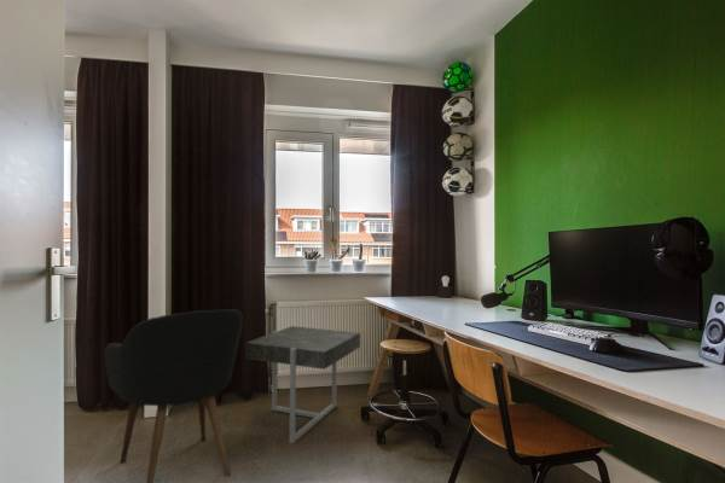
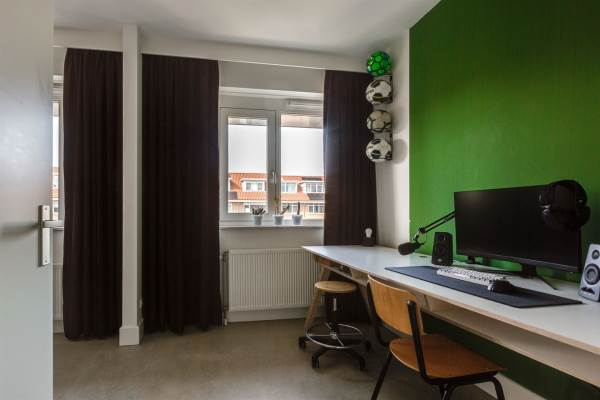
- armchair [103,308,244,483]
- side table [244,325,361,444]
